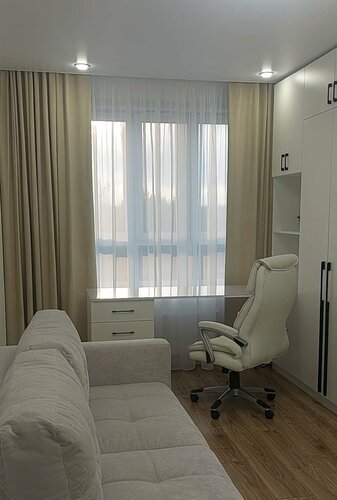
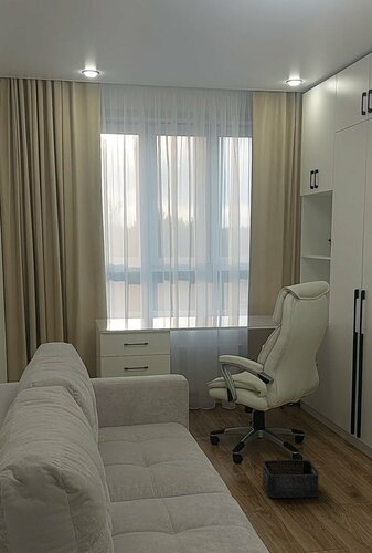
+ storage bin [262,459,320,499]
